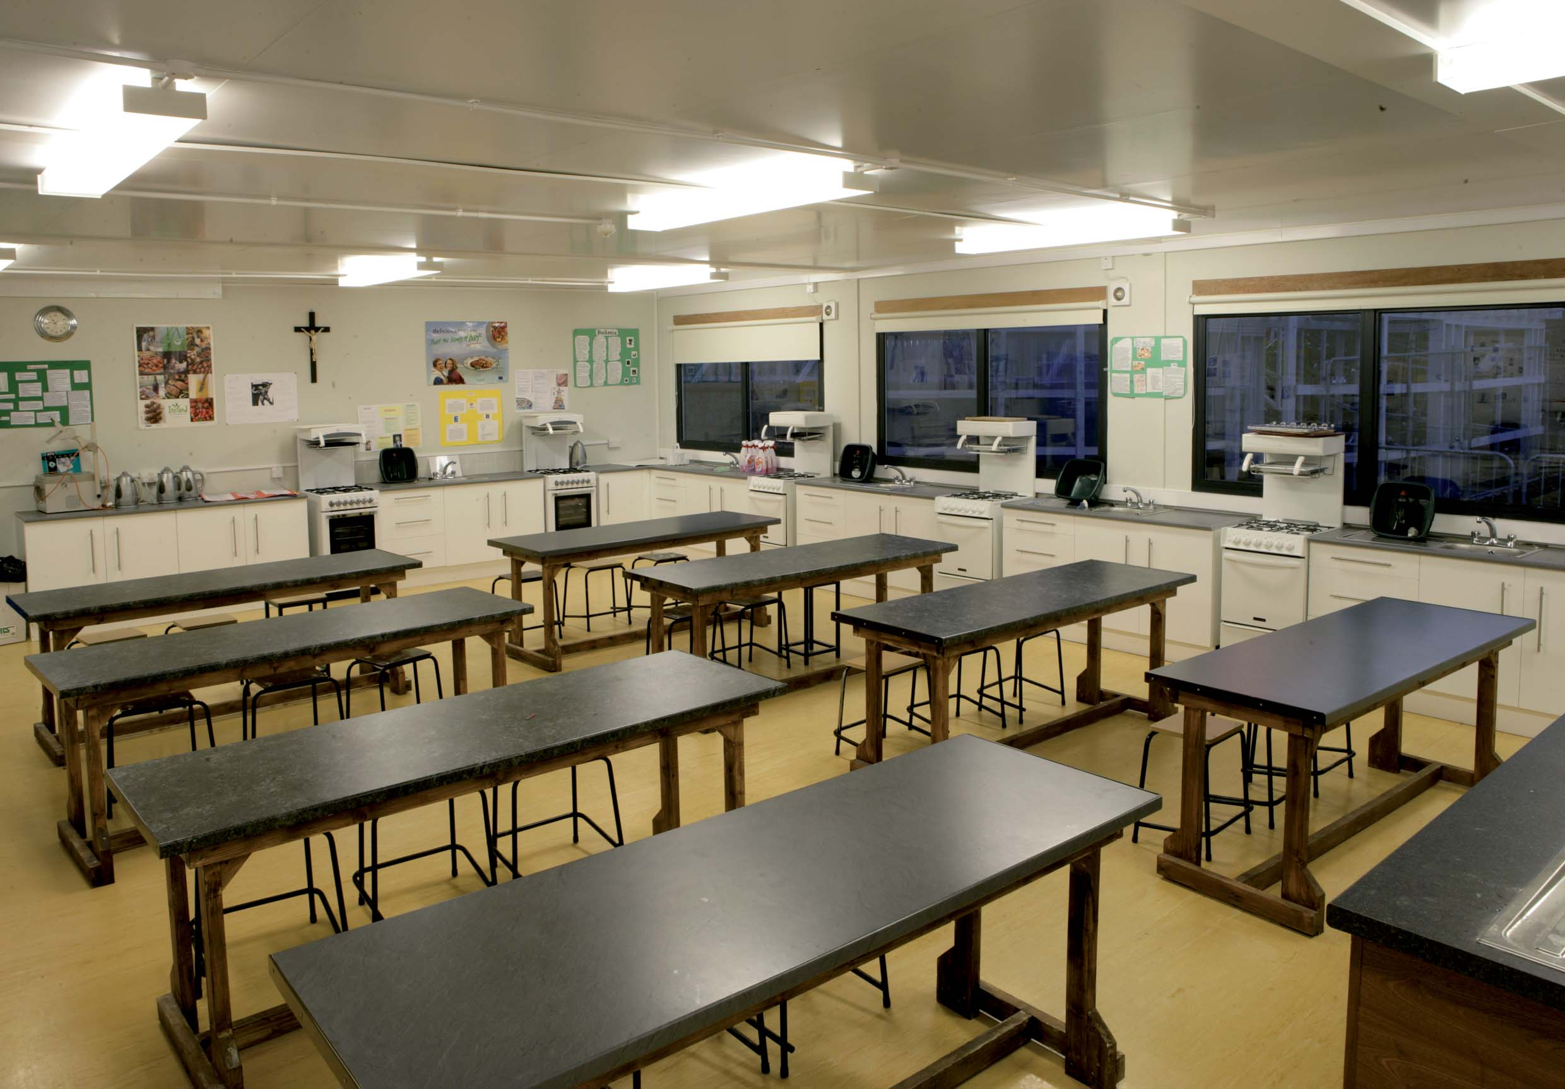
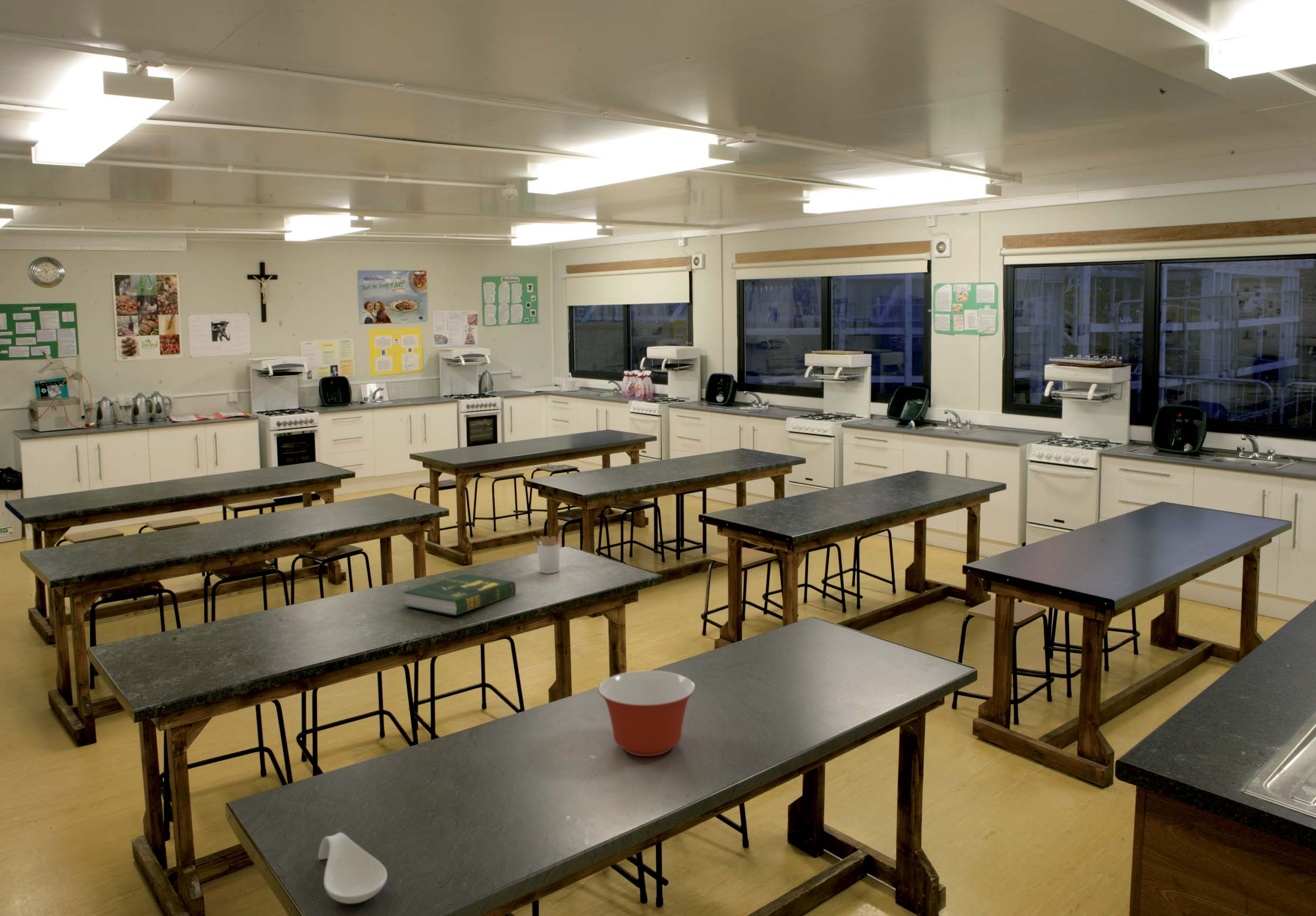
+ mixing bowl [598,670,696,757]
+ book [403,573,516,616]
+ spoon rest [318,832,388,904]
+ utensil holder [532,529,562,574]
